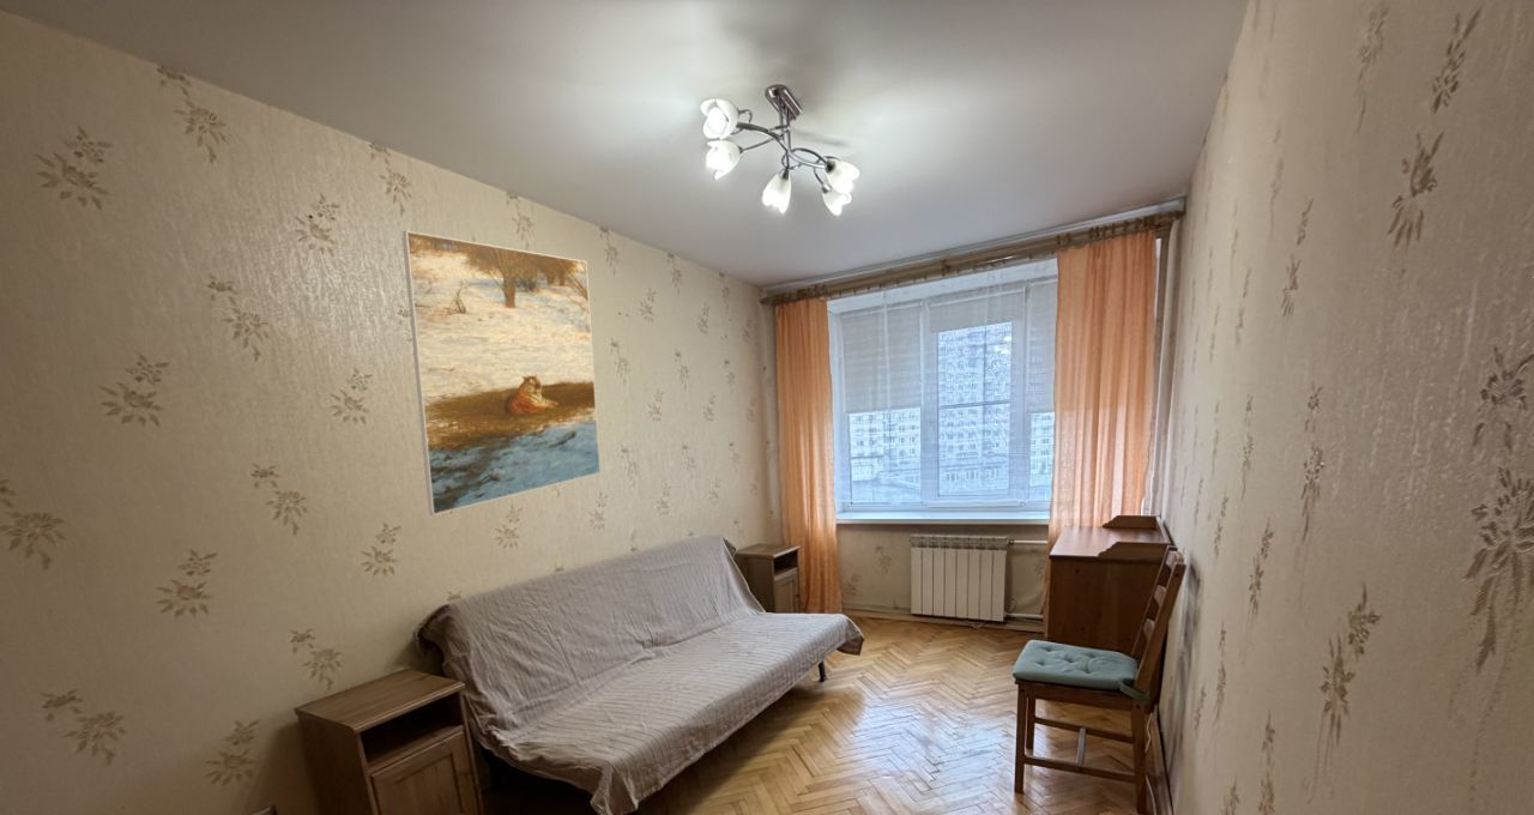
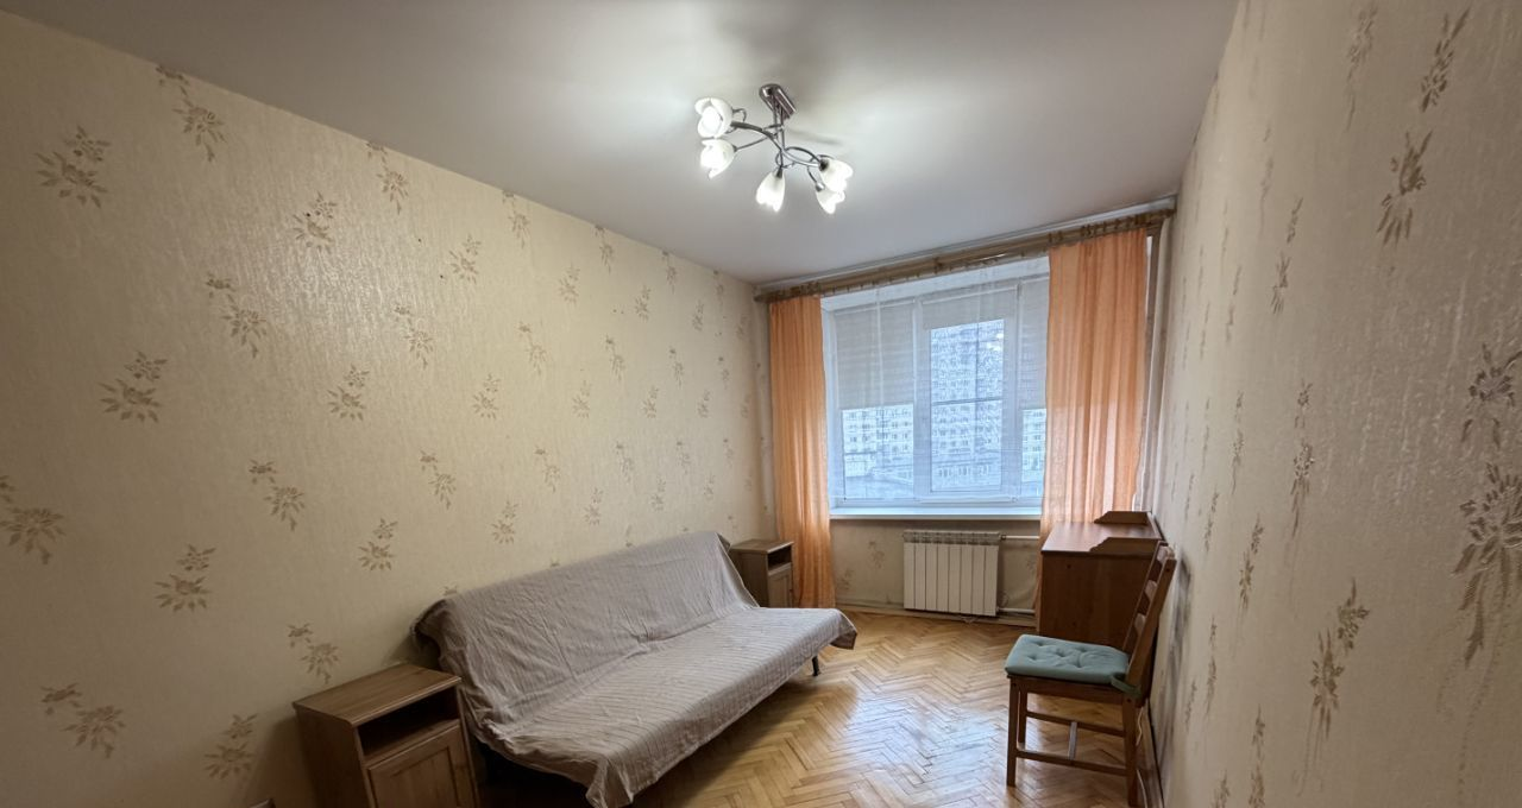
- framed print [401,230,602,517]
